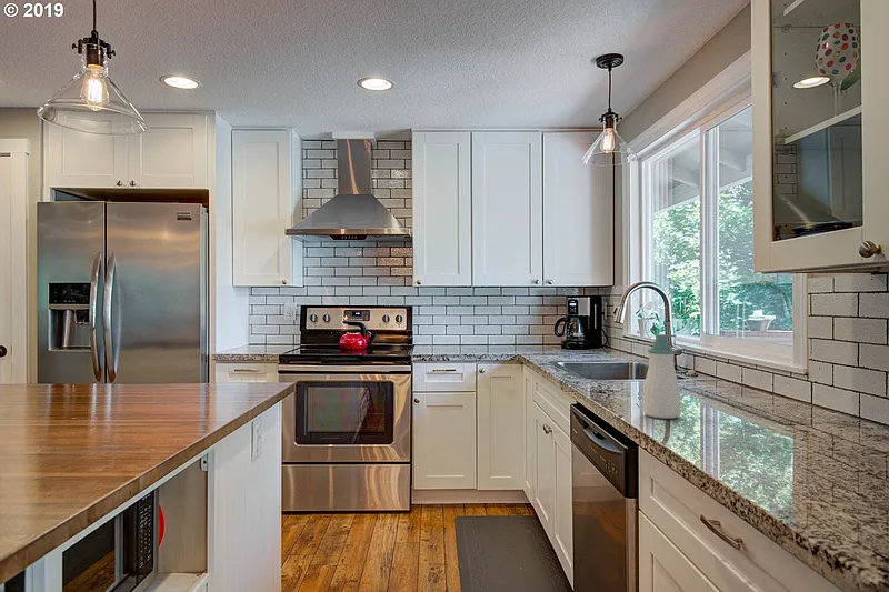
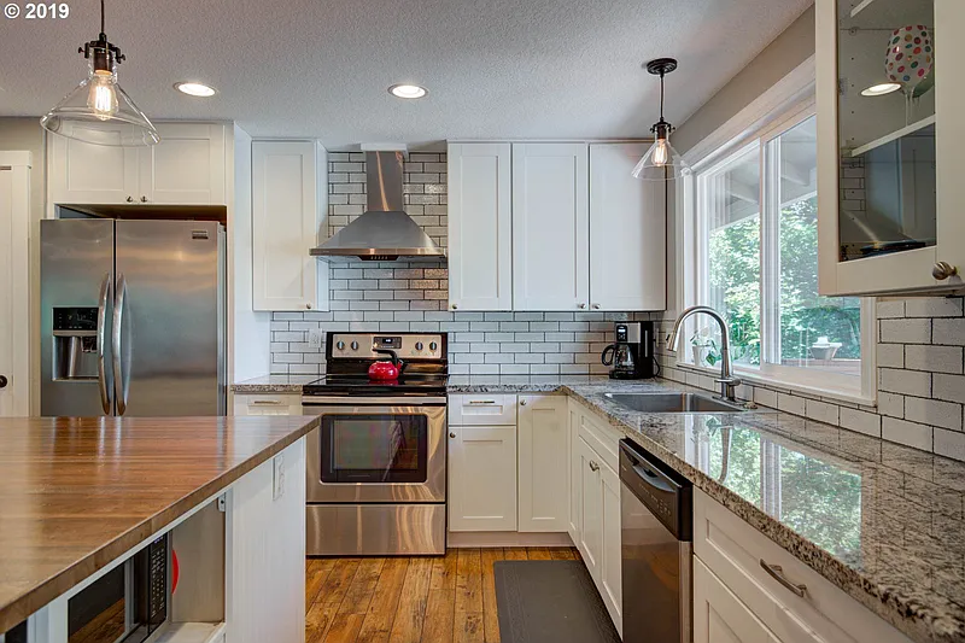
- soap bottle [642,333,681,420]
